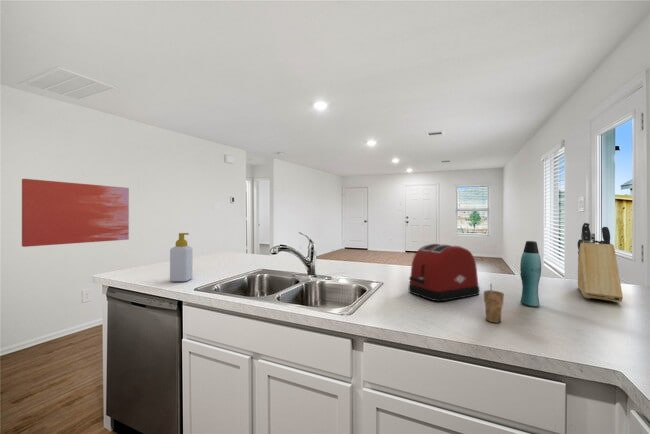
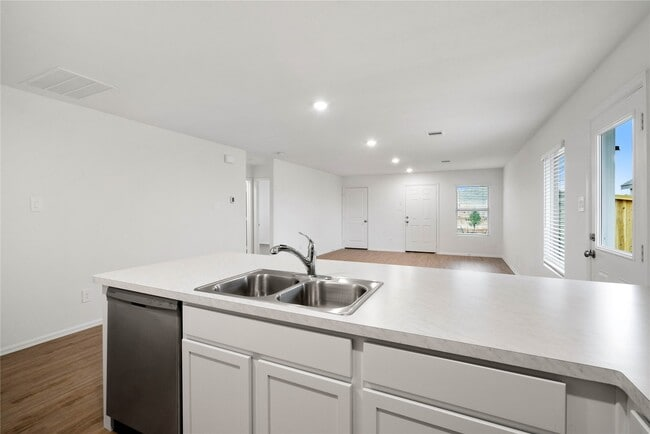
- bottle [519,240,542,307]
- soap bottle [169,232,193,283]
- wall art [21,178,130,248]
- cup [483,283,505,324]
- knife block [577,222,624,303]
- toaster [408,243,481,302]
